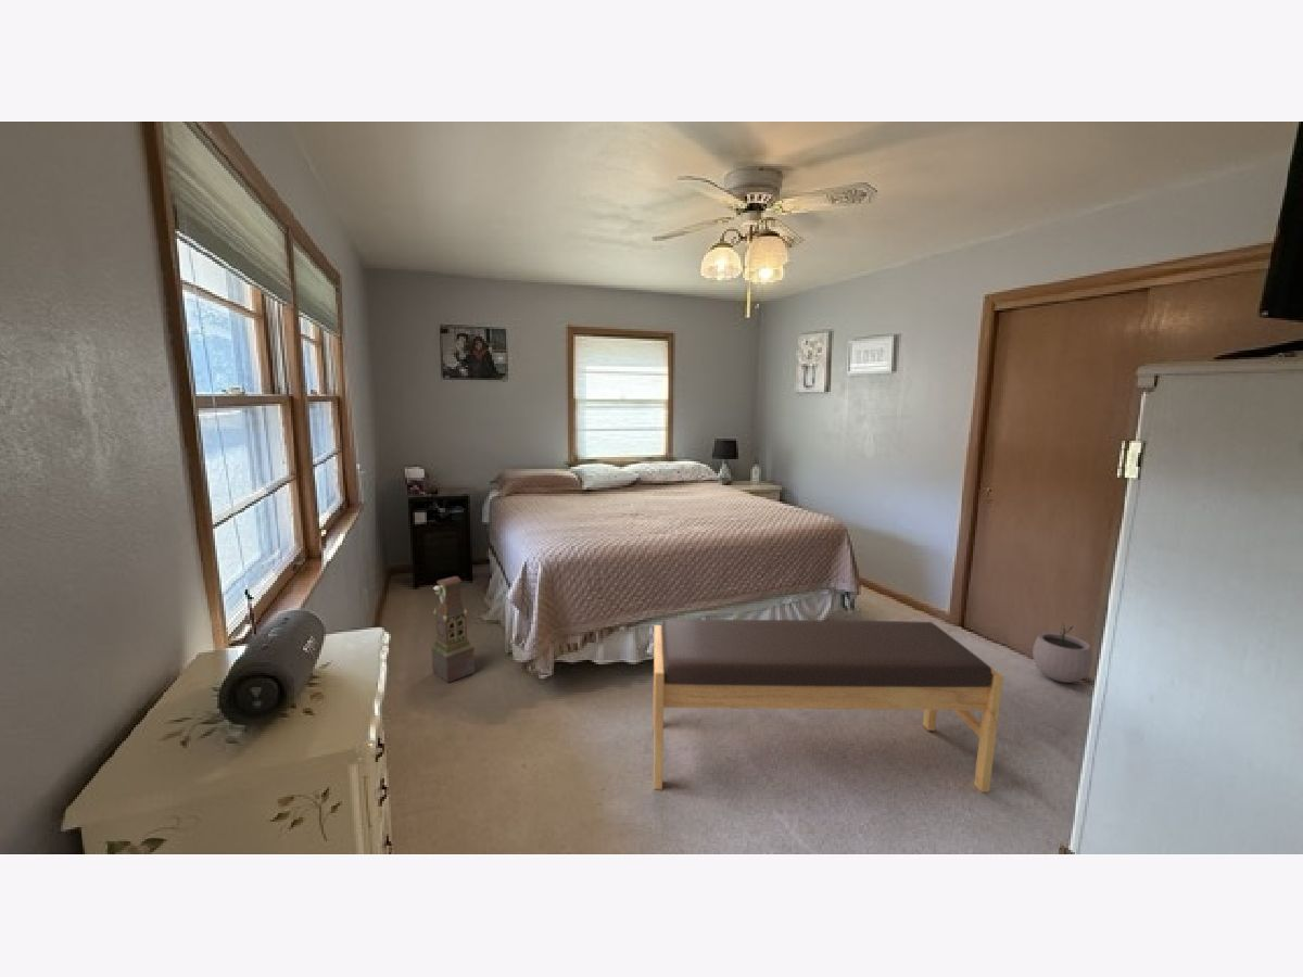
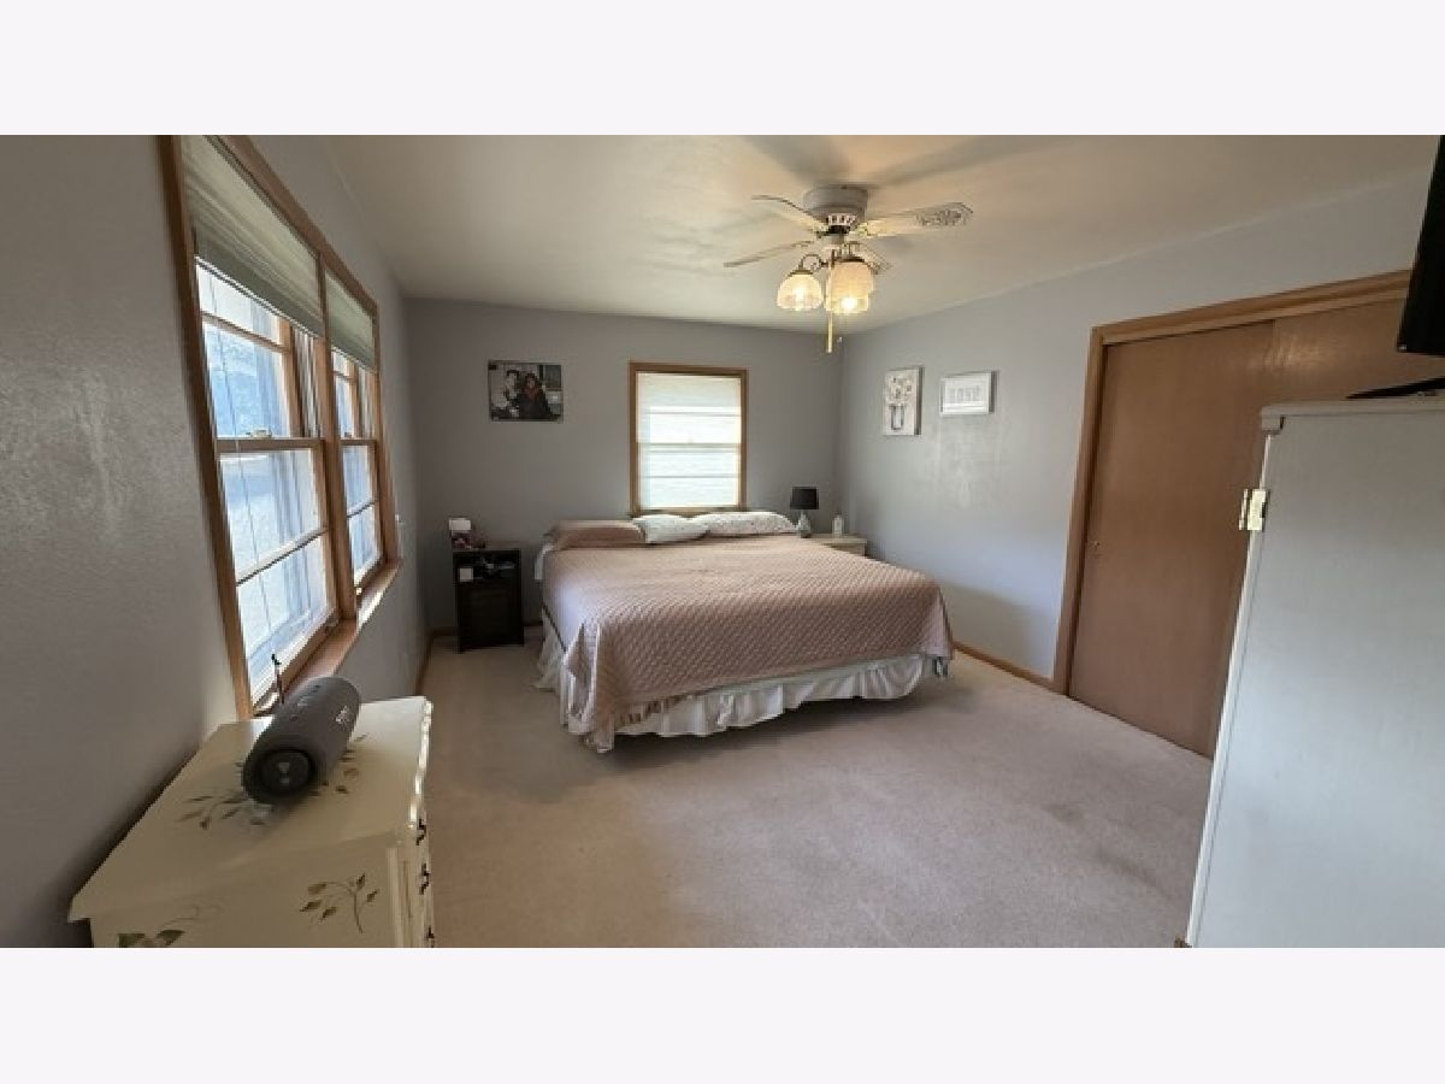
- plant pot [1032,623,1093,684]
- bench [652,619,1004,794]
- clock tower [430,575,476,684]
